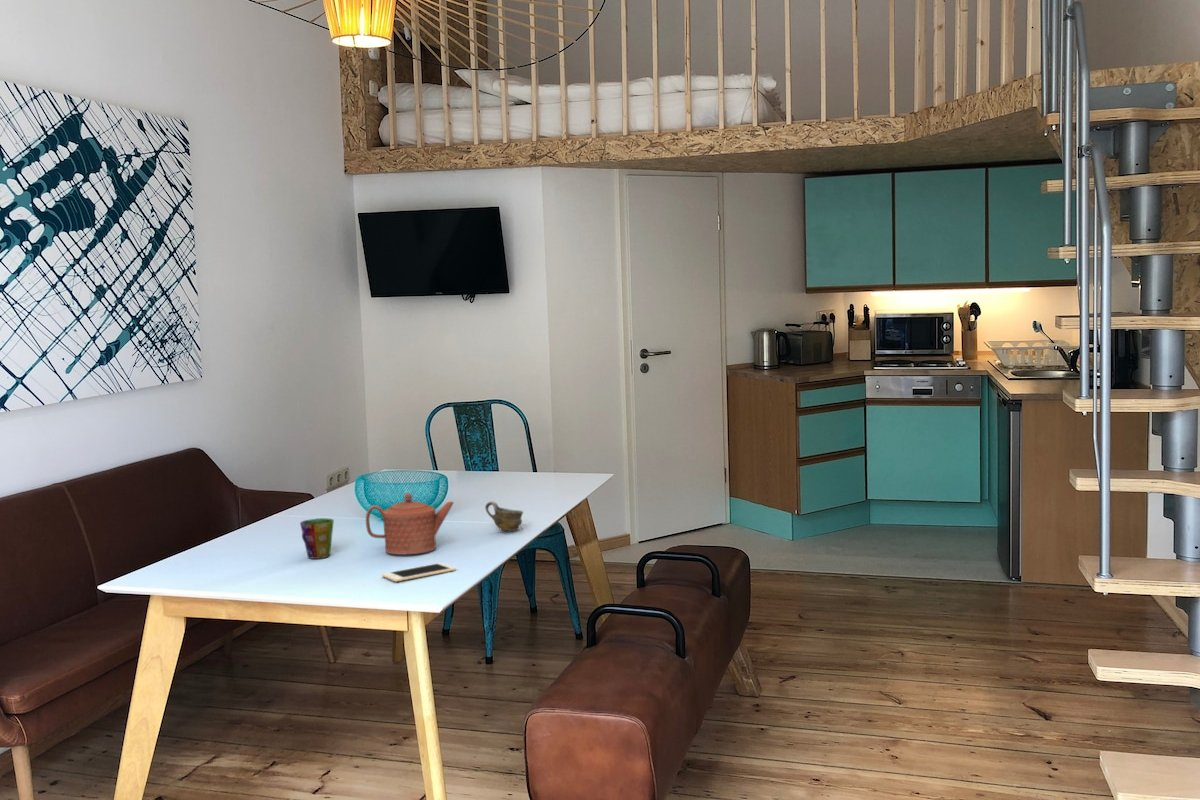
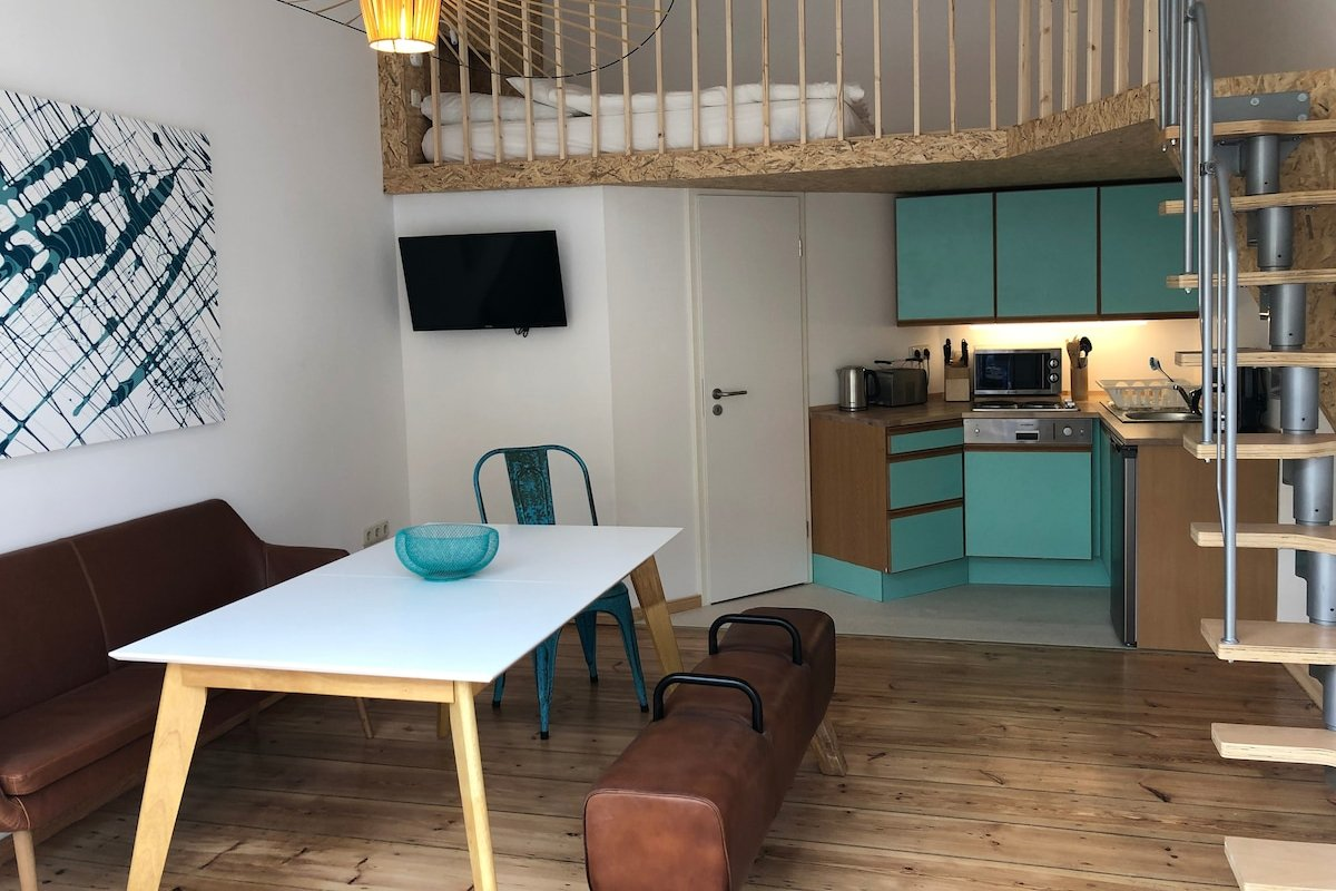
- teapot [365,492,455,555]
- cell phone [381,562,457,583]
- cup [299,517,335,560]
- cup [484,500,524,532]
